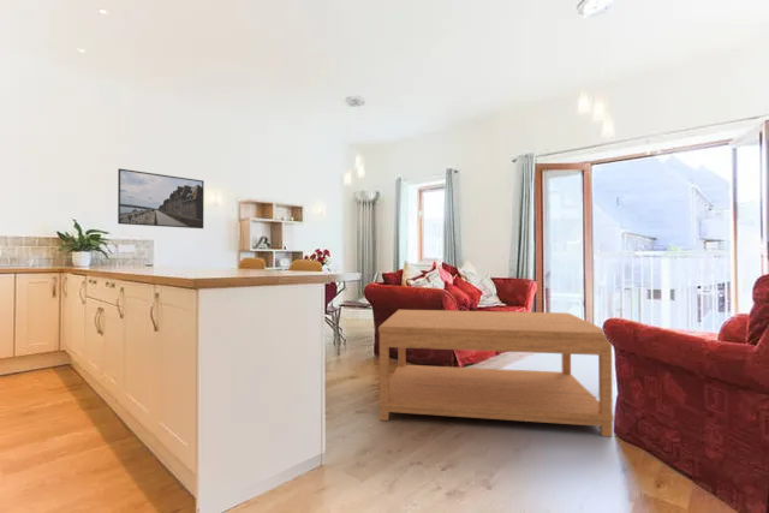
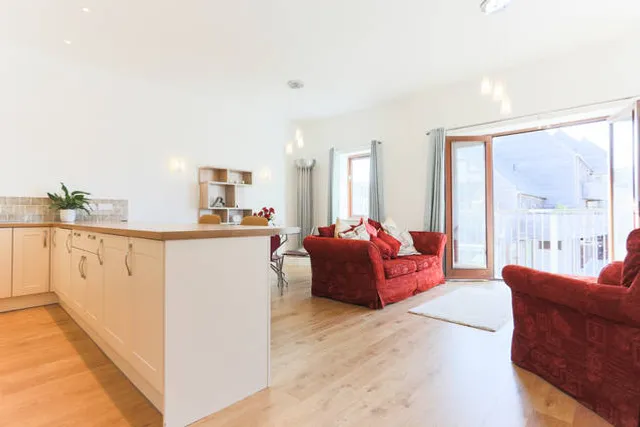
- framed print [117,167,205,229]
- coffee table [377,309,614,439]
